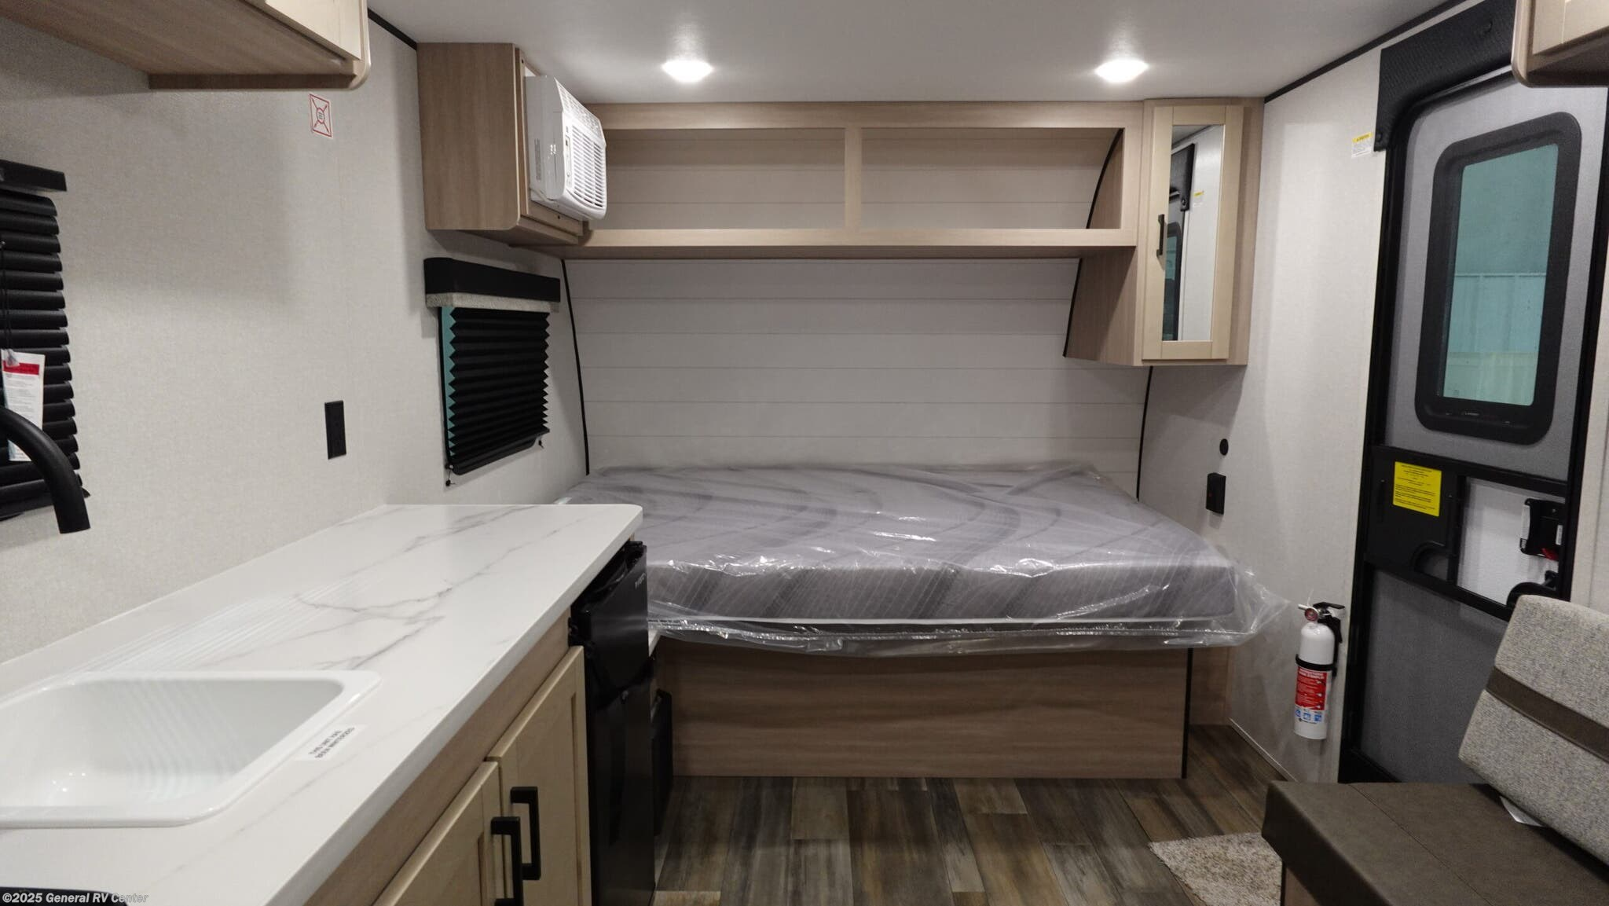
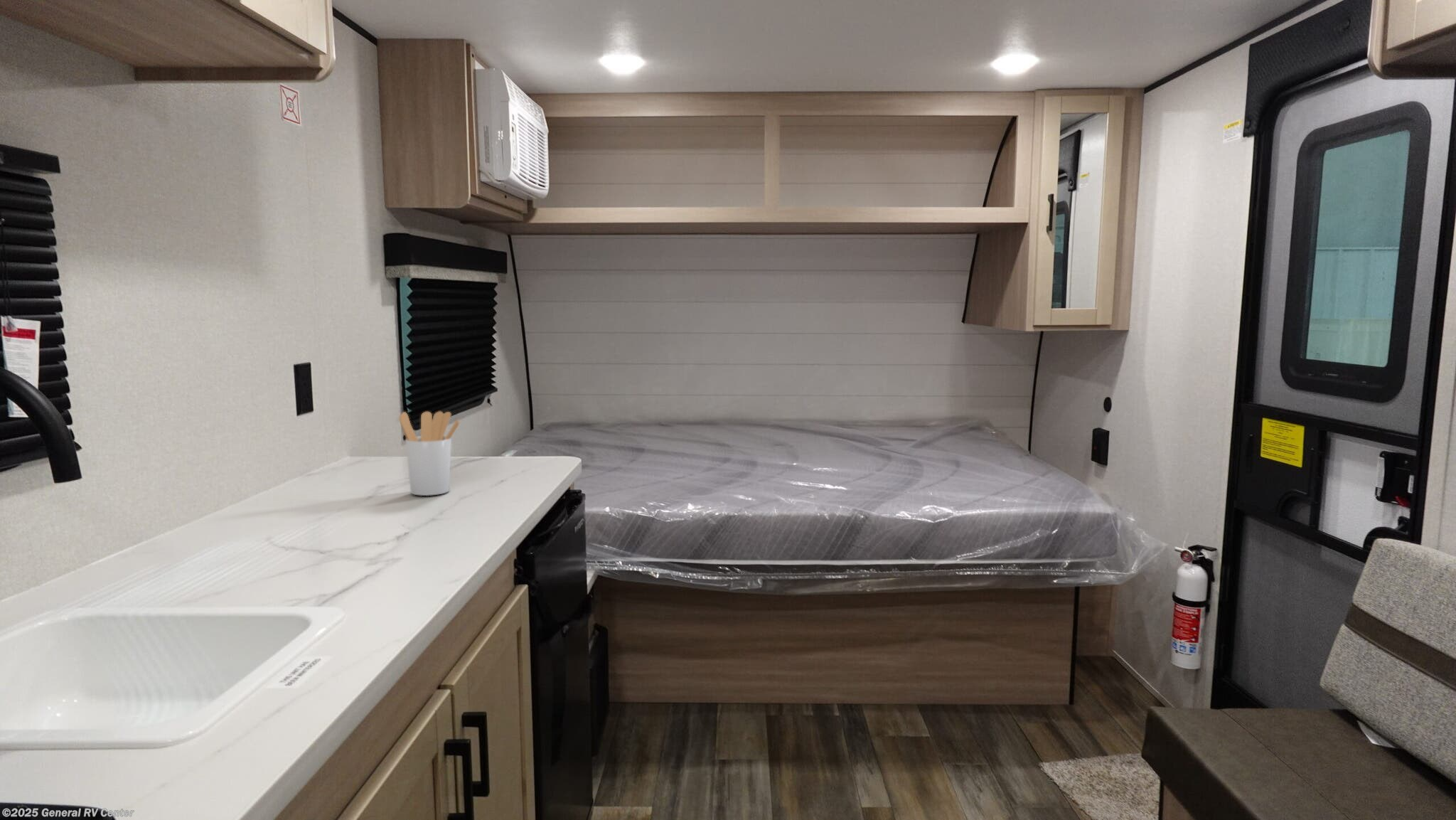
+ utensil holder [398,410,461,496]
